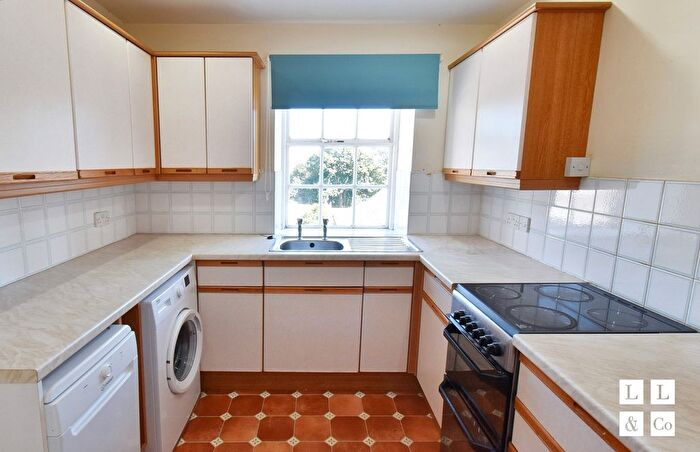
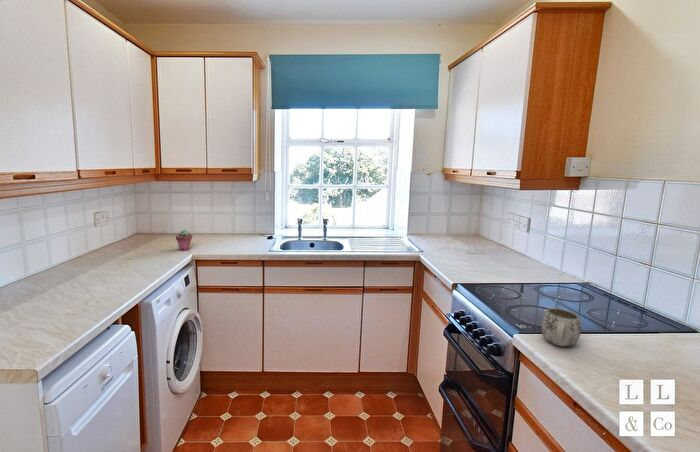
+ mug [540,307,582,347]
+ potted succulent [175,229,193,251]
